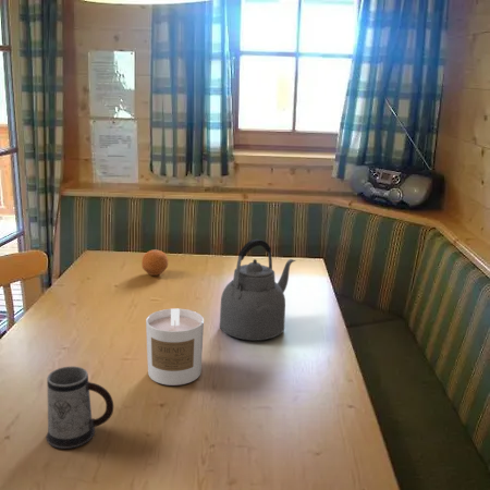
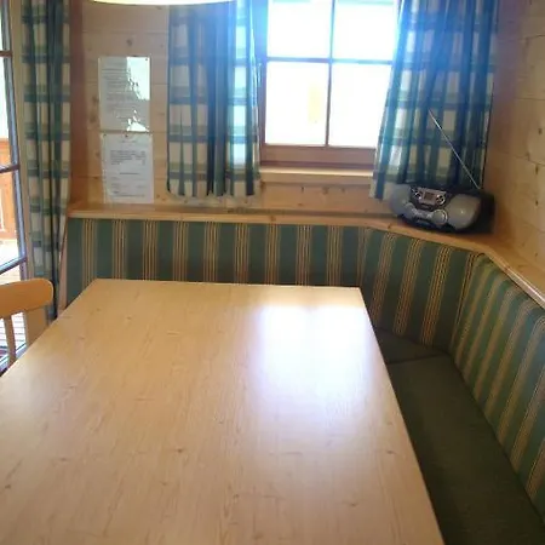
- mug [46,365,114,450]
- fruit [140,249,169,277]
- kettle [219,238,297,342]
- candle [145,308,205,387]
